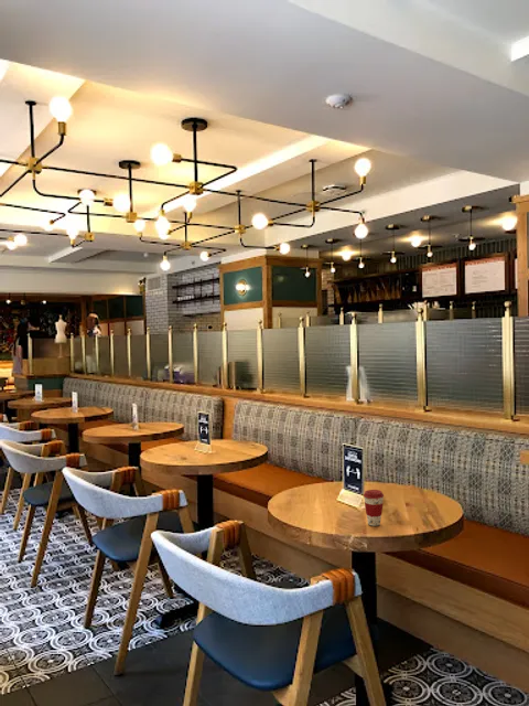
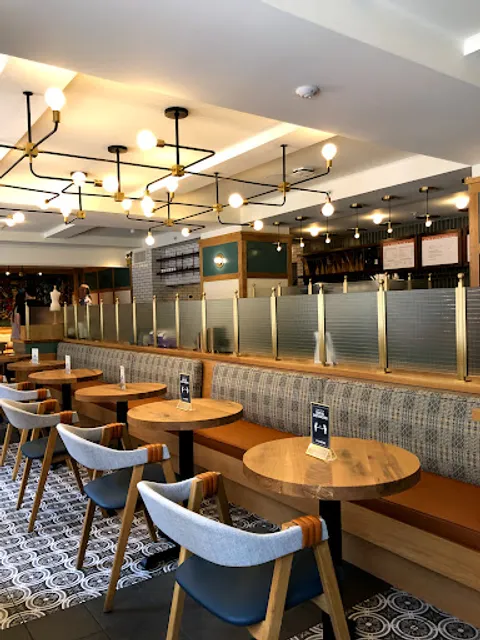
- coffee cup [363,489,385,527]
